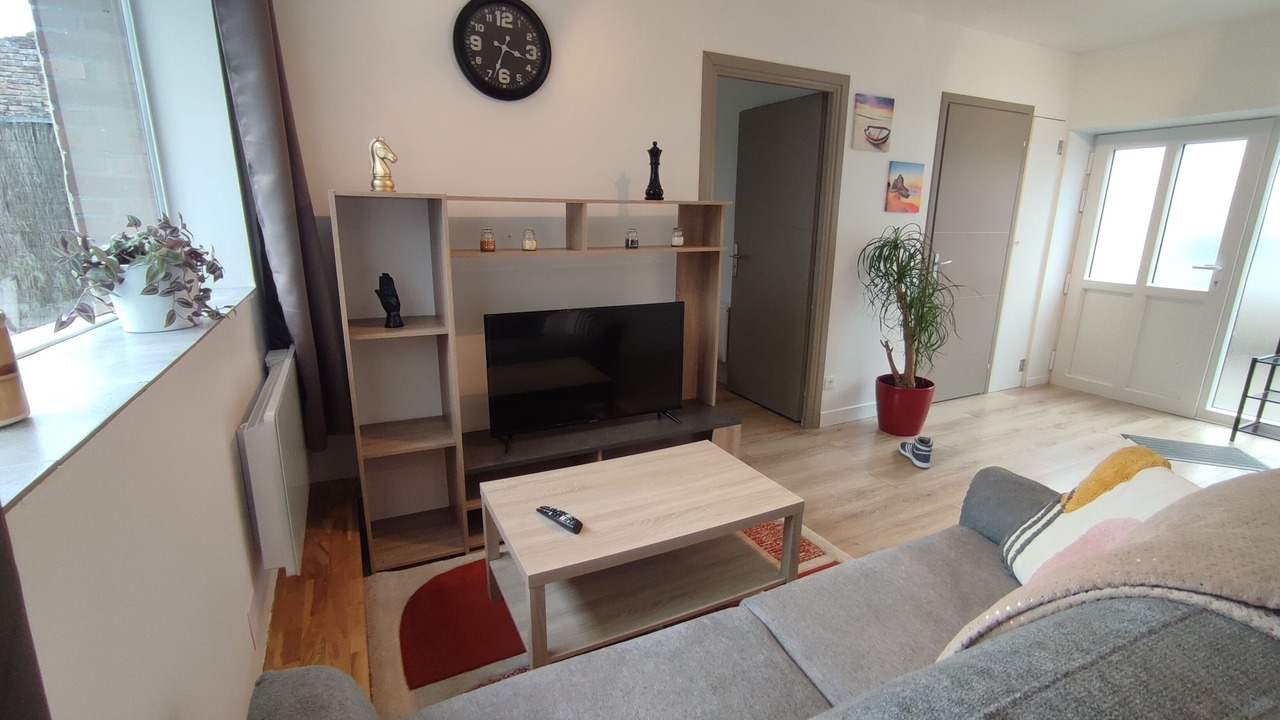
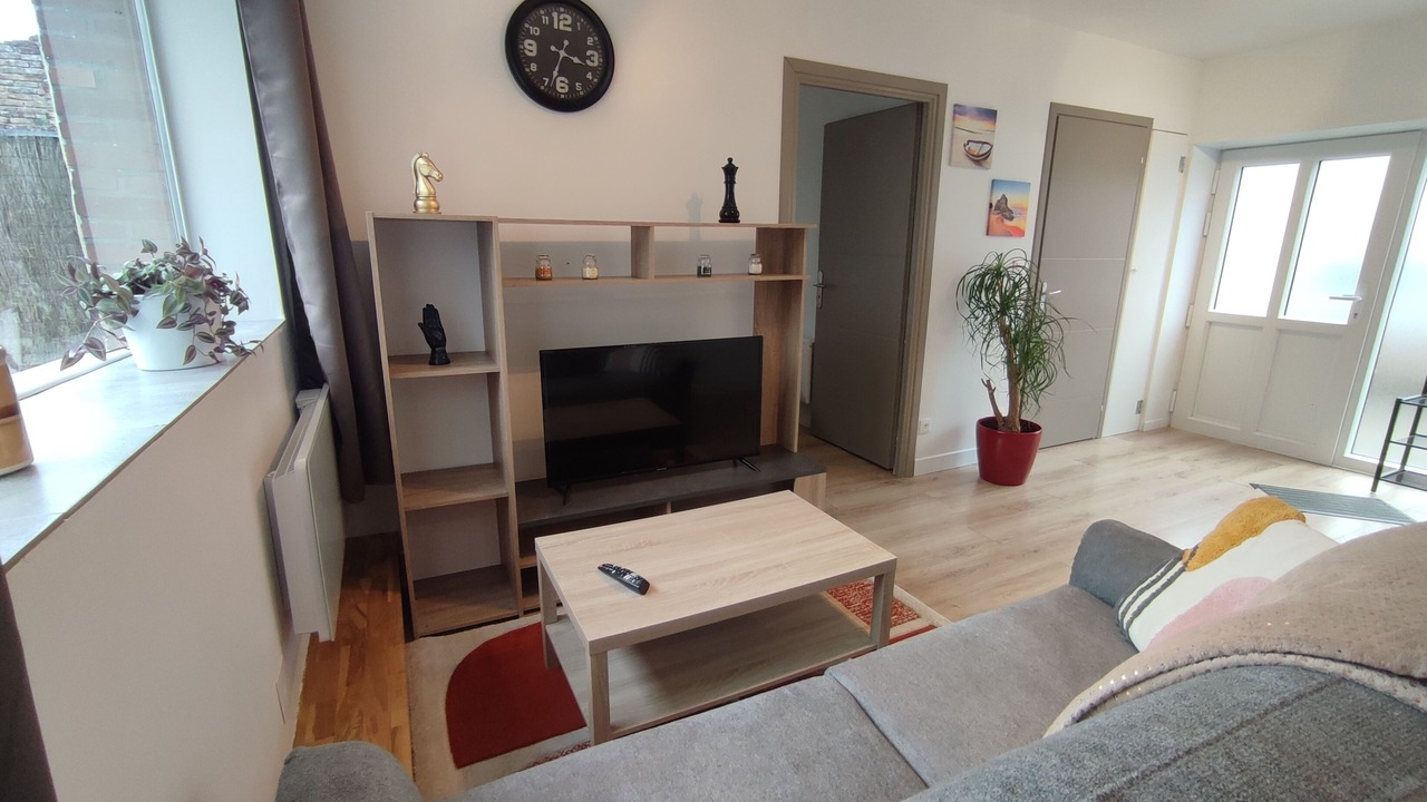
- sneaker [898,435,934,469]
